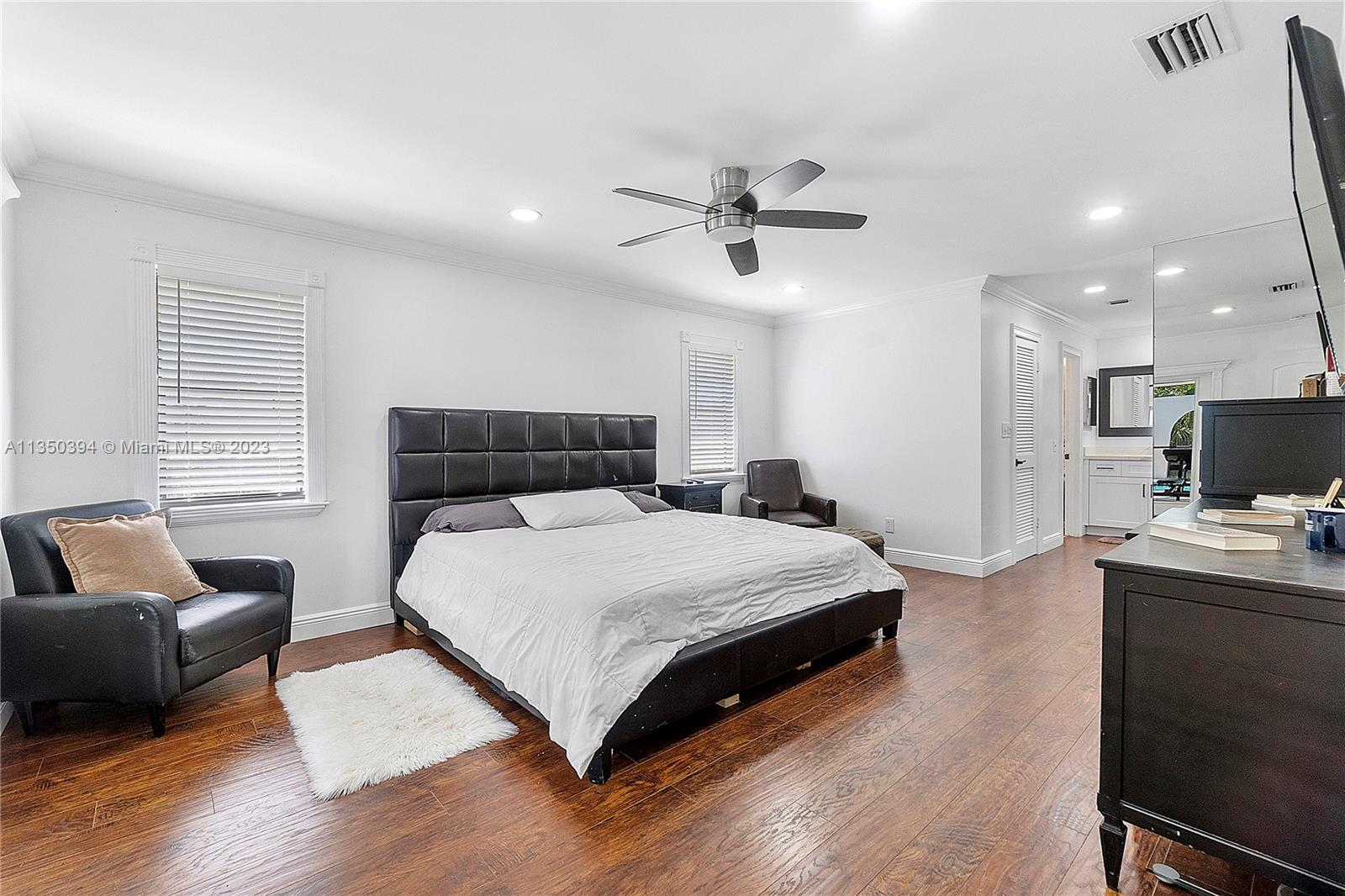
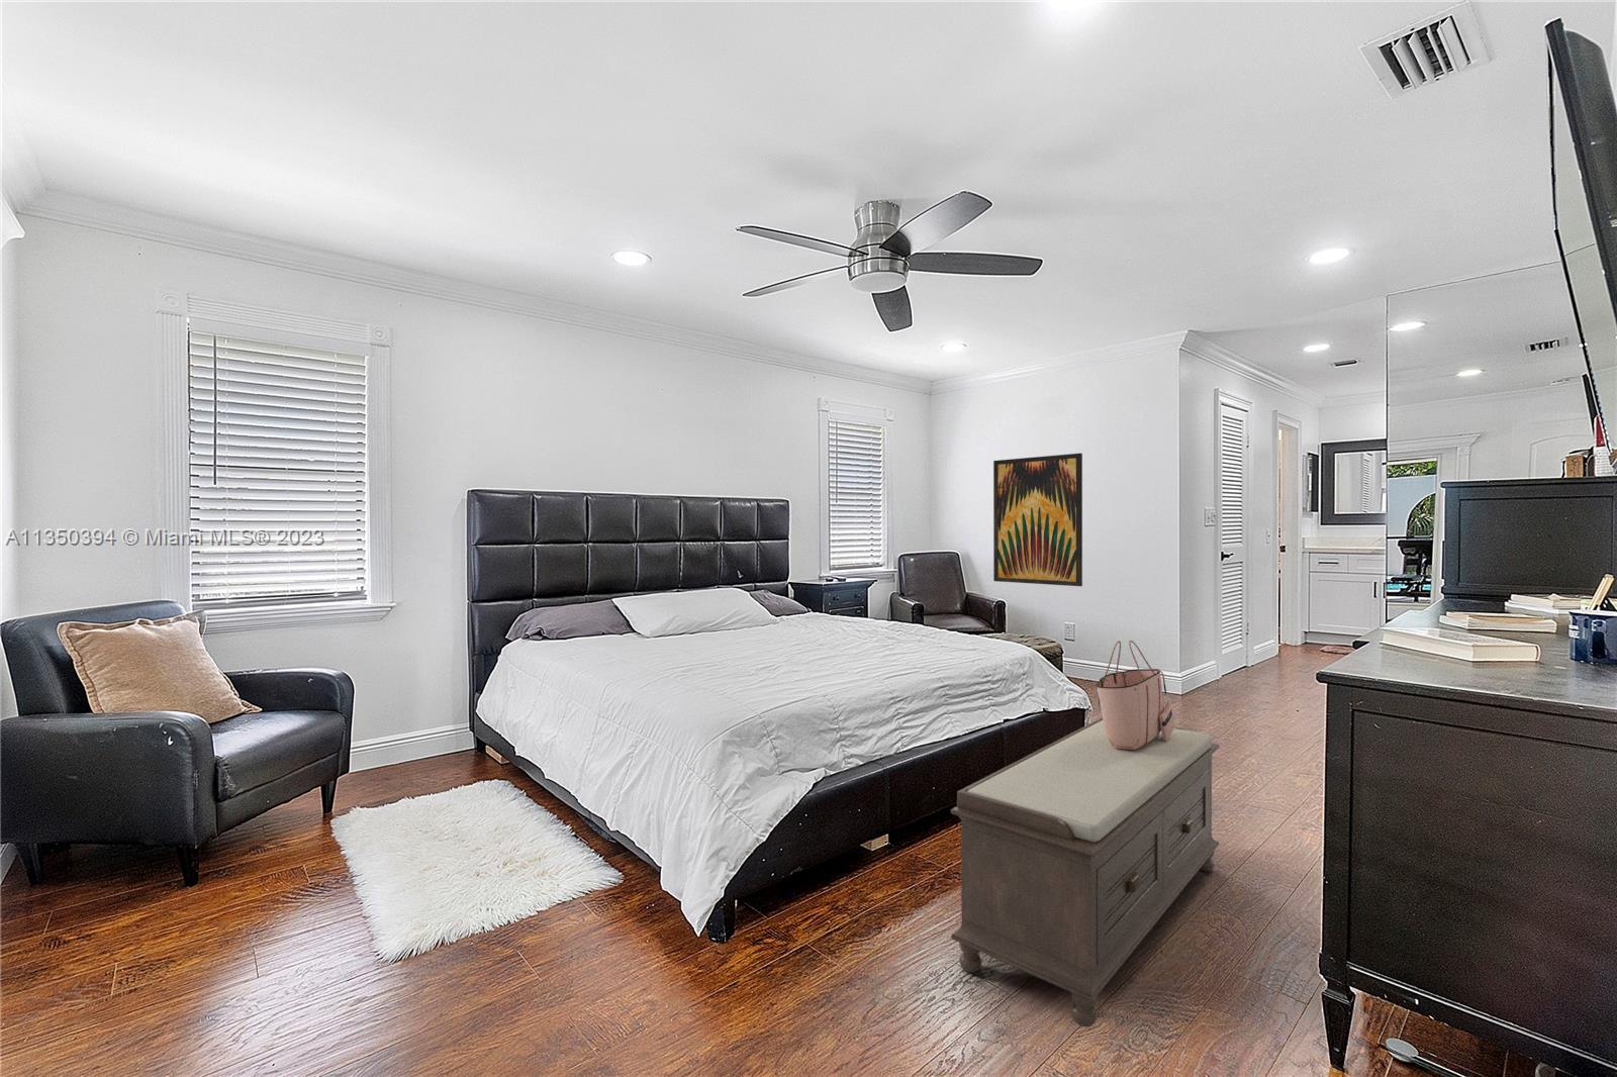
+ bench [950,716,1220,1028]
+ tote bag [1095,639,1176,750]
+ wall art [992,453,1083,587]
